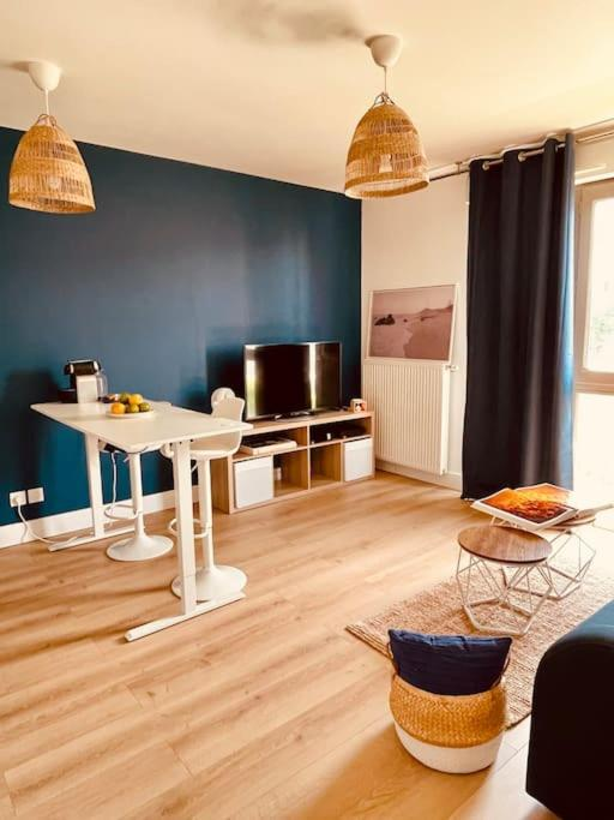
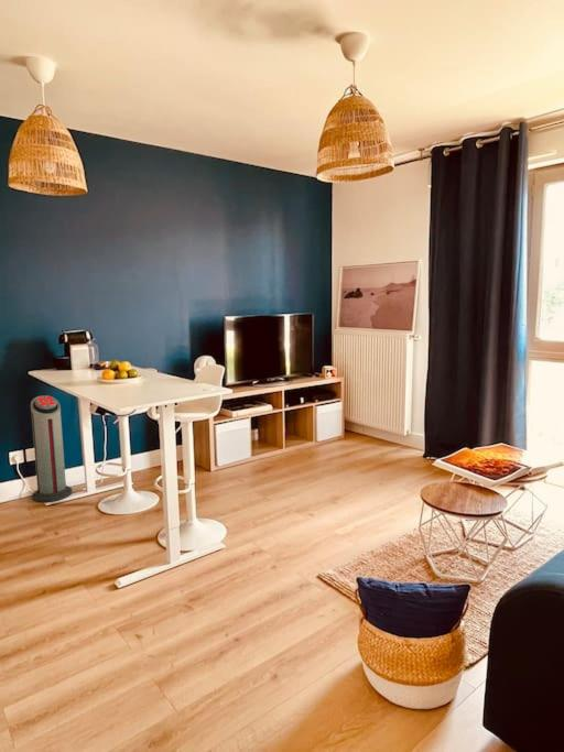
+ air purifier [30,394,73,503]
